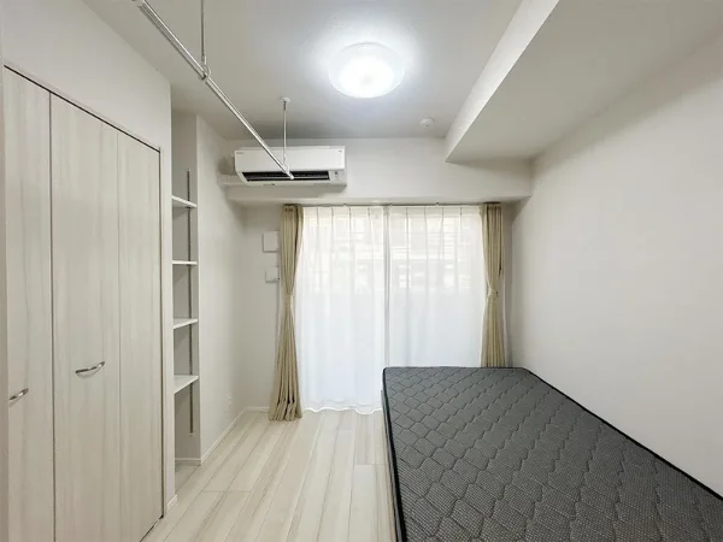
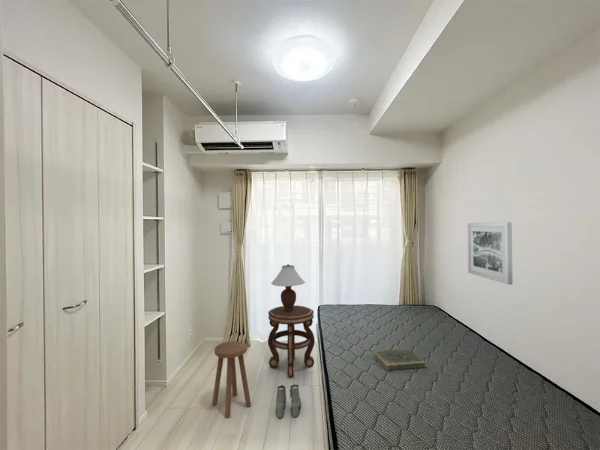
+ boots [275,384,302,420]
+ book [373,348,426,371]
+ table lamp [270,263,306,312]
+ side table [267,304,316,377]
+ wall art [467,221,514,286]
+ stool [211,340,252,419]
